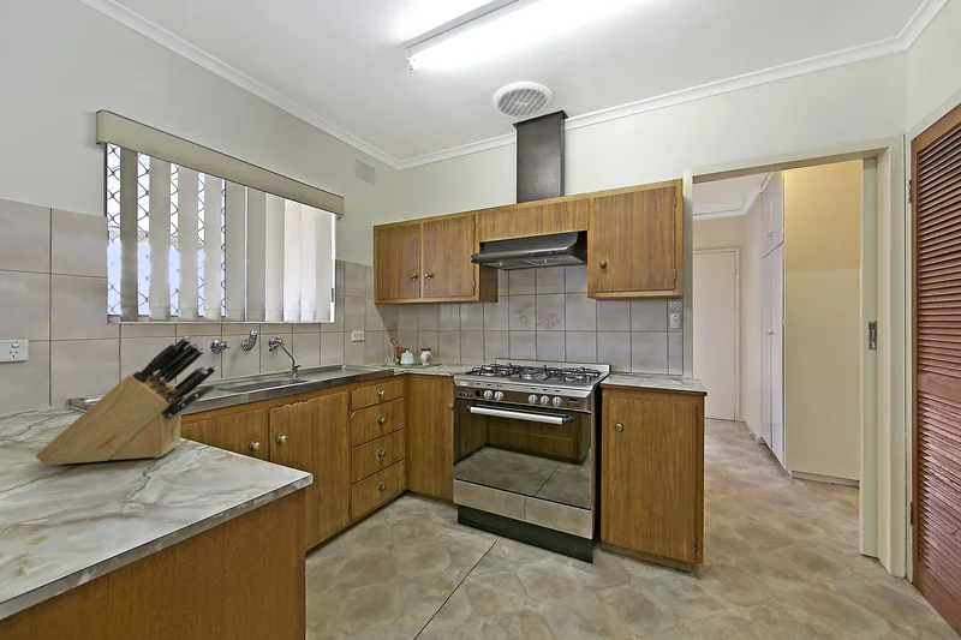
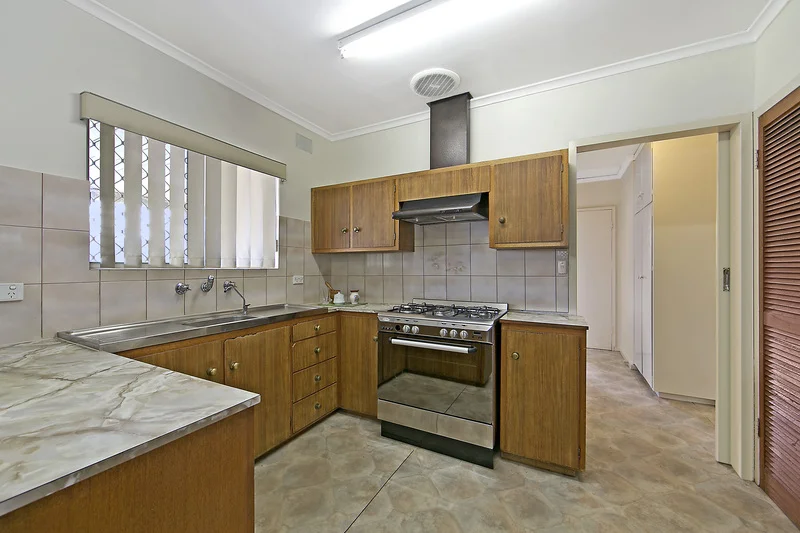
- knife block [34,335,217,466]
